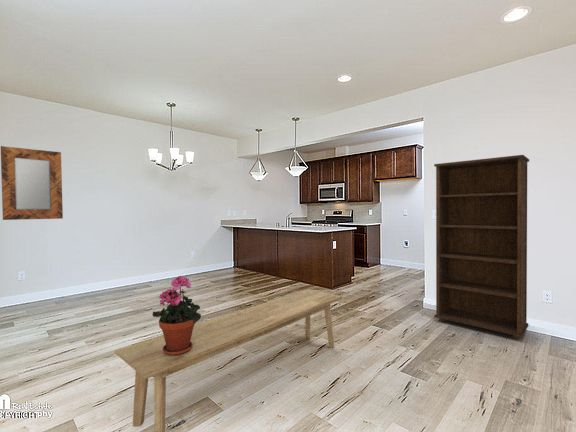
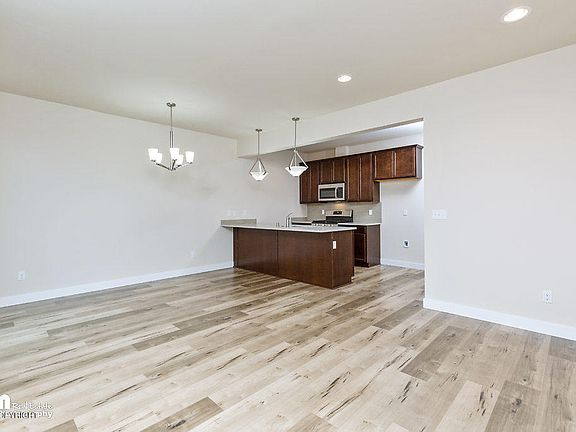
- bookcase [433,154,530,340]
- bench [114,288,343,432]
- potted plant [151,274,202,355]
- home mirror [0,145,64,221]
